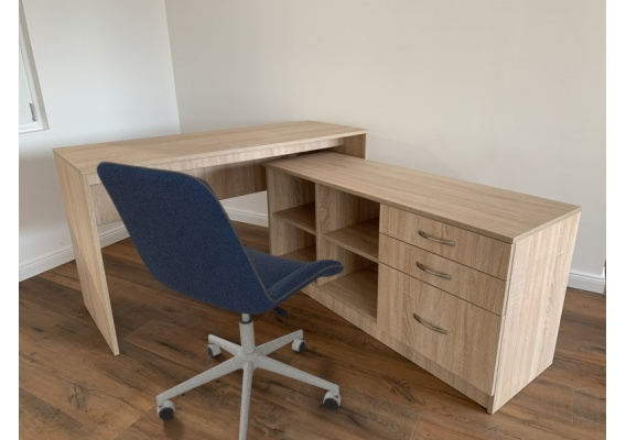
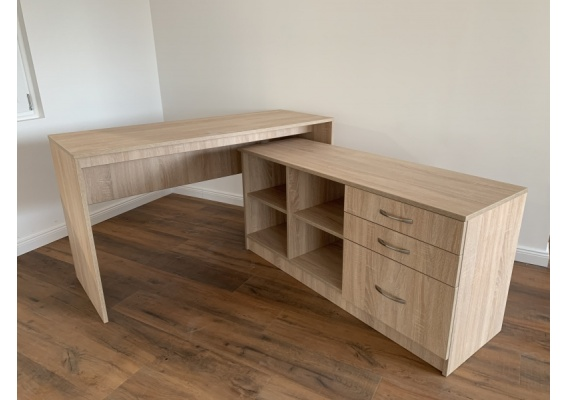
- office chair [96,161,346,440]
